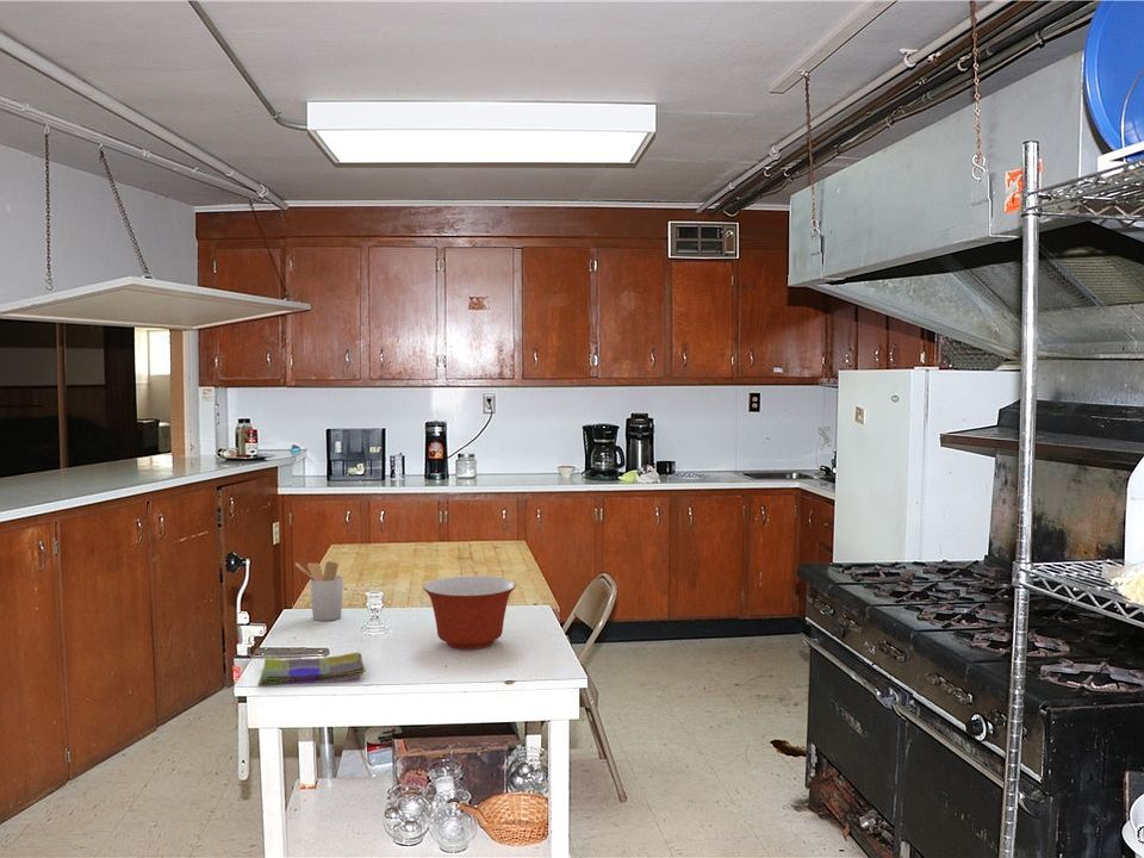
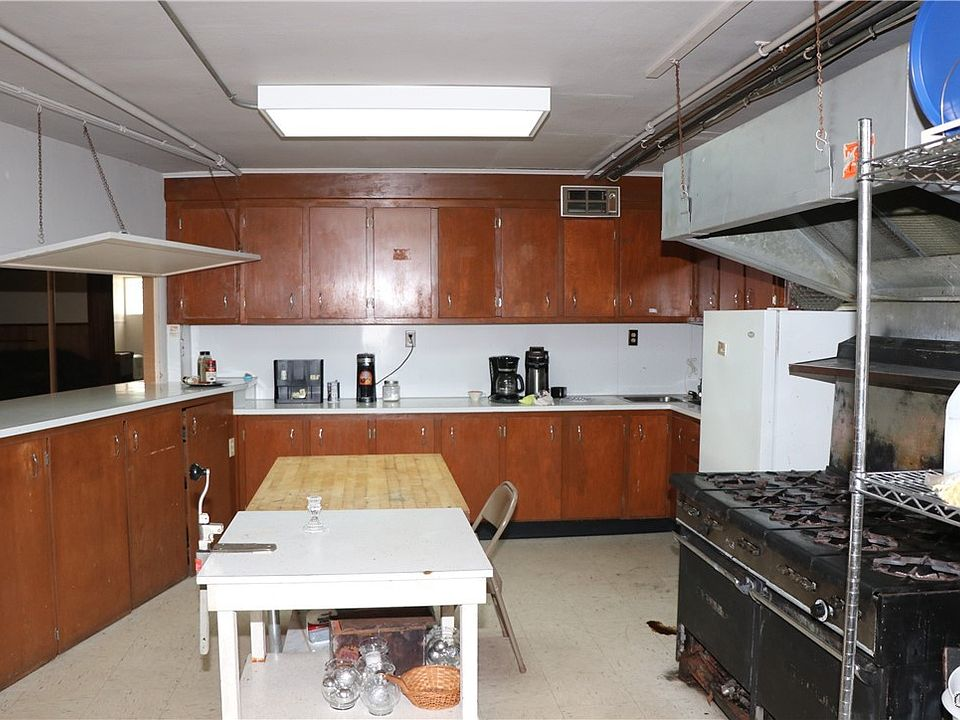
- mixing bowl [422,574,517,651]
- dish towel [257,652,367,688]
- utensil holder [294,560,344,622]
